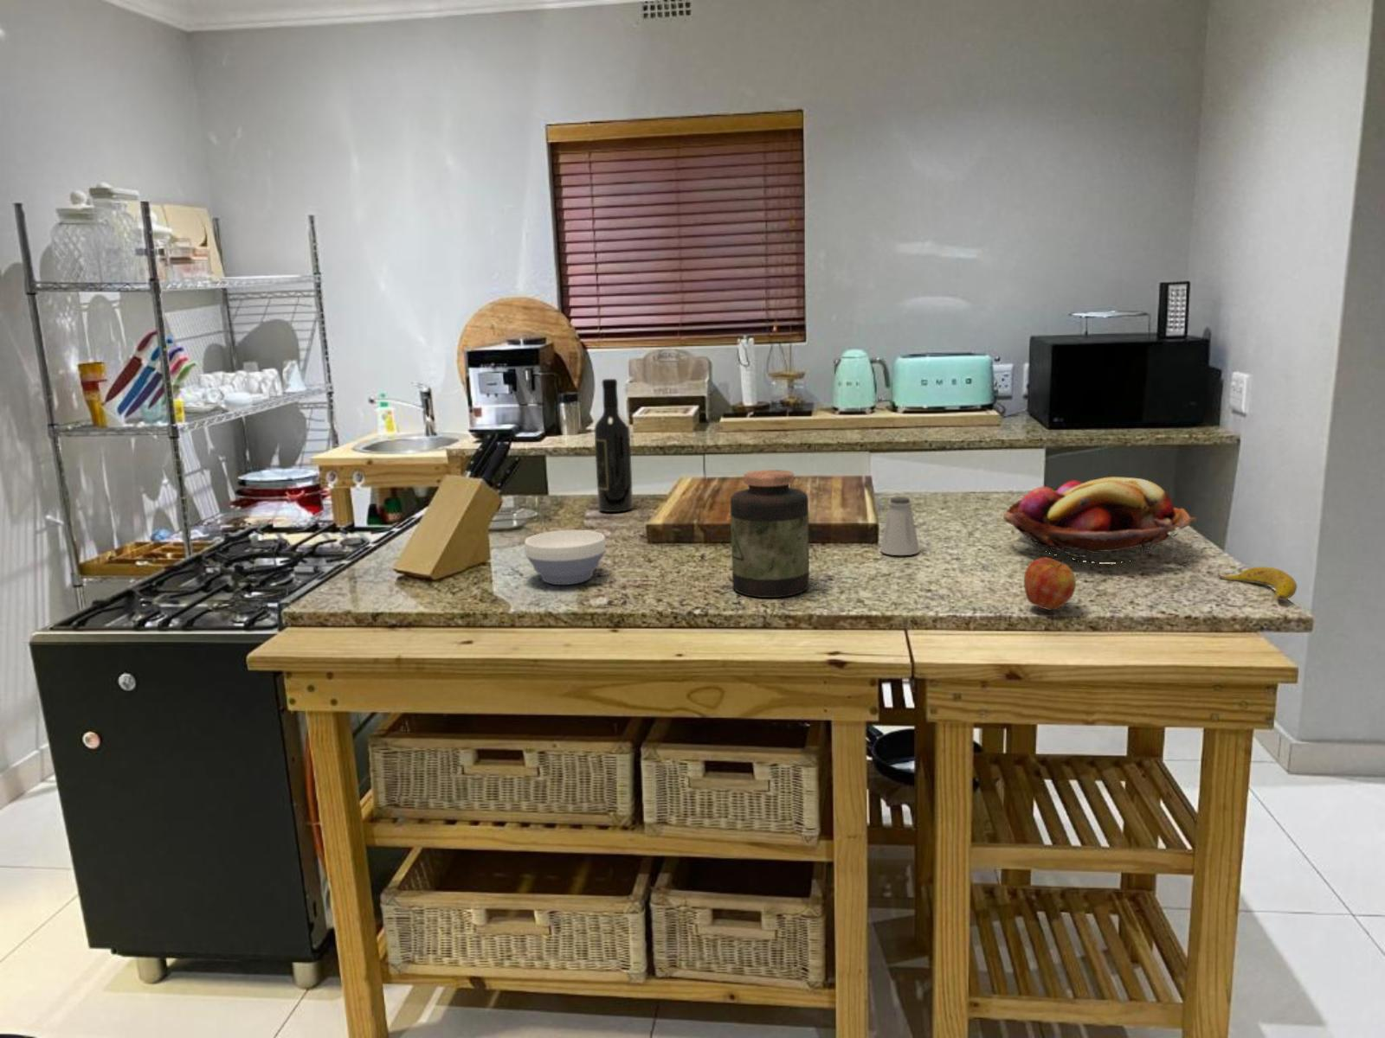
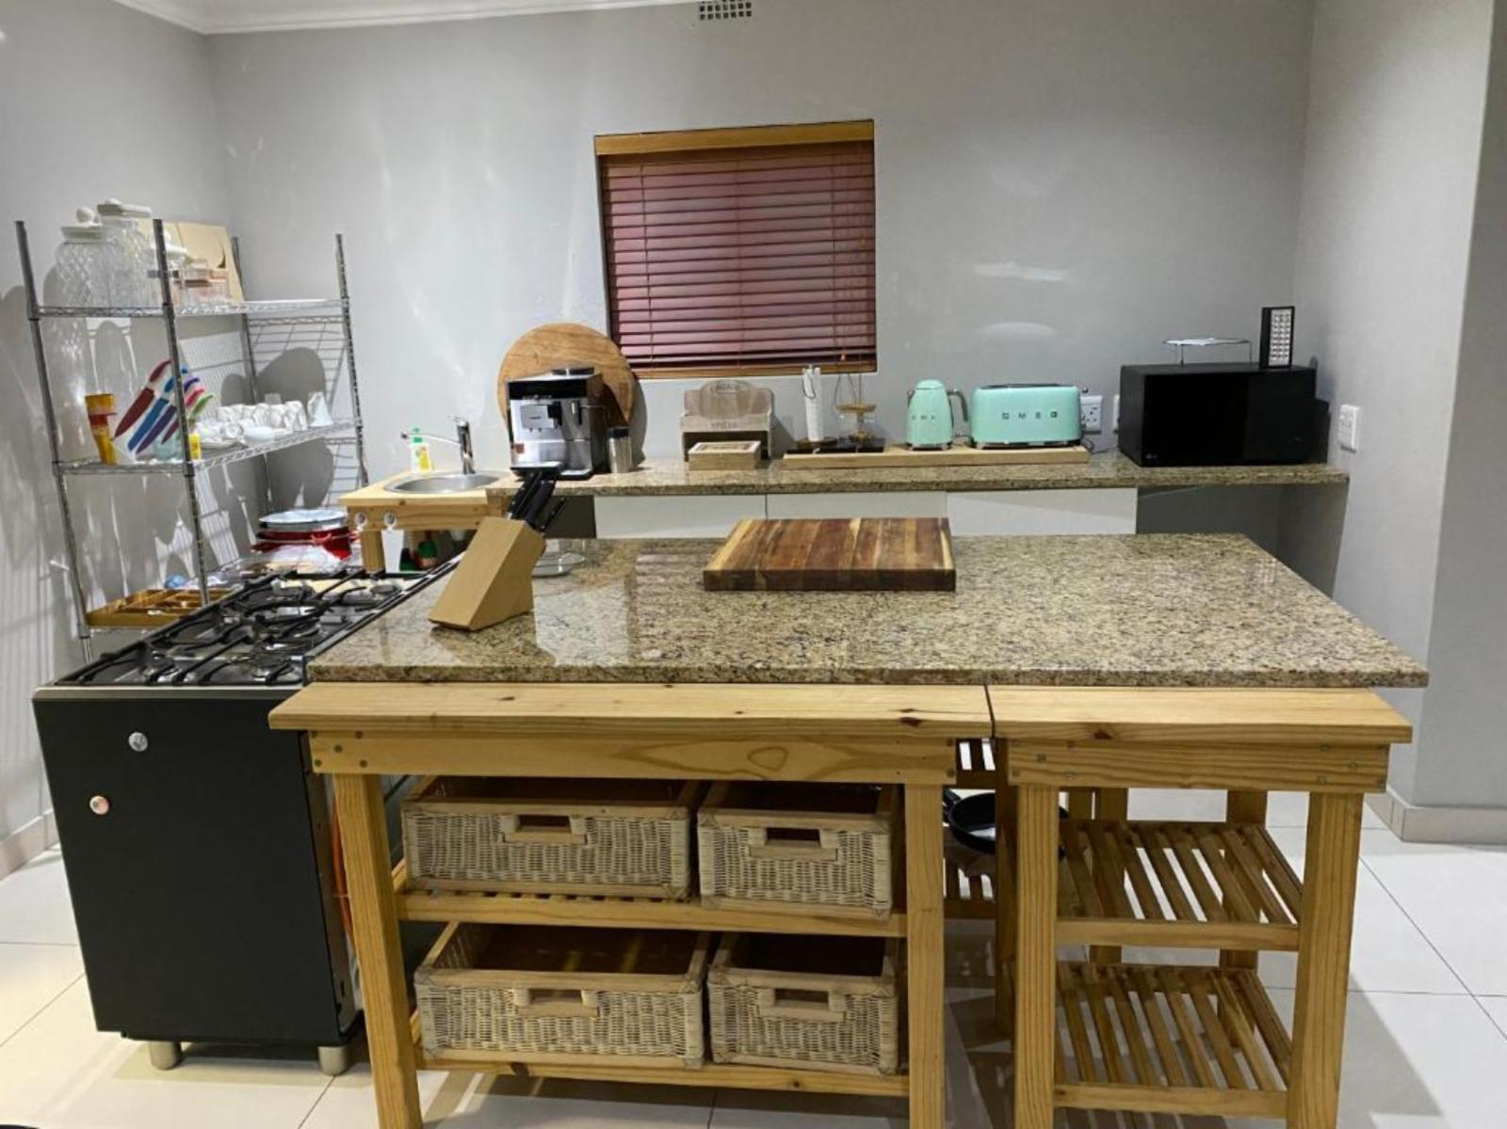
- bowl [523,530,606,586]
- fruit basket [1002,475,1199,564]
- banana [1216,566,1298,601]
- wine bottle [593,378,634,512]
- saltshaker [879,496,920,556]
- jar [730,469,810,599]
- apple [1023,557,1076,612]
